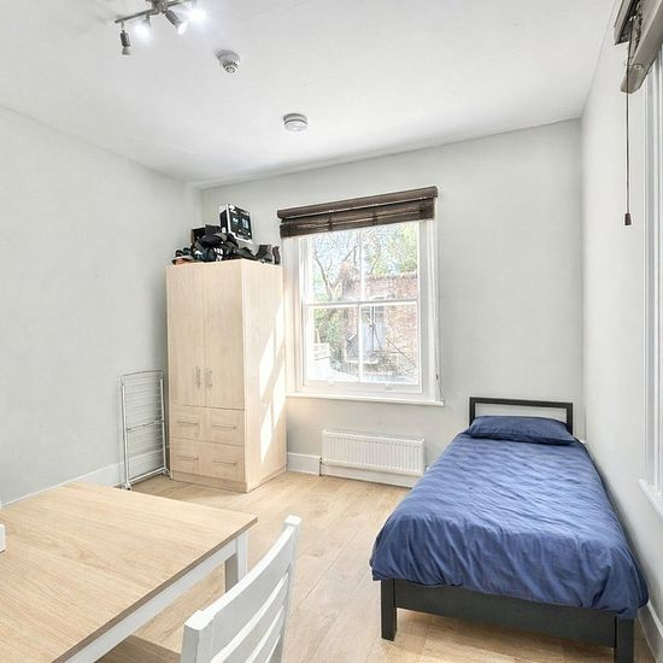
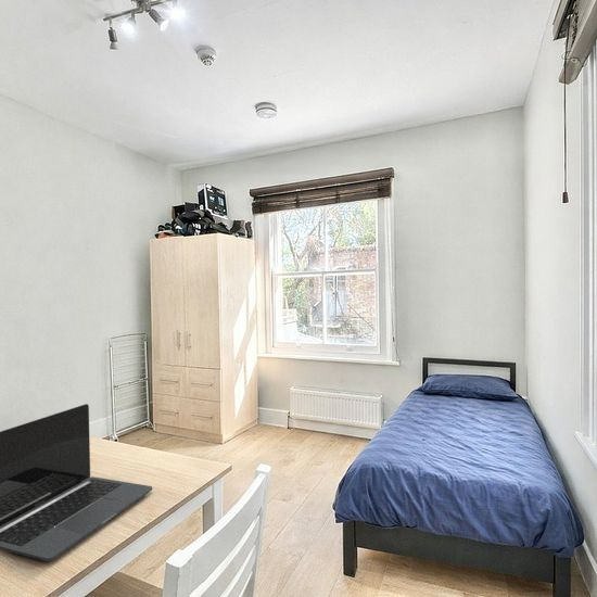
+ laptop [0,403,153,562]
